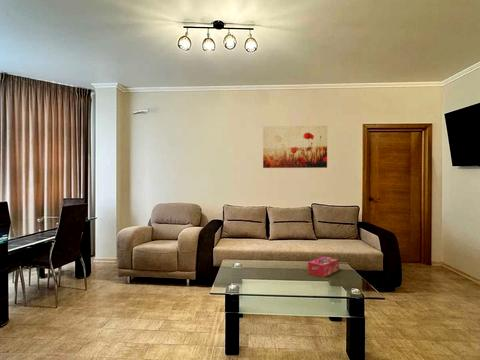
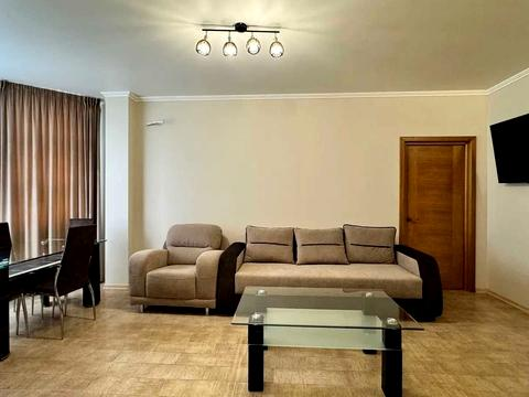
- wall art [262,125,328,169]
- tissue box [307,255,340,278]
